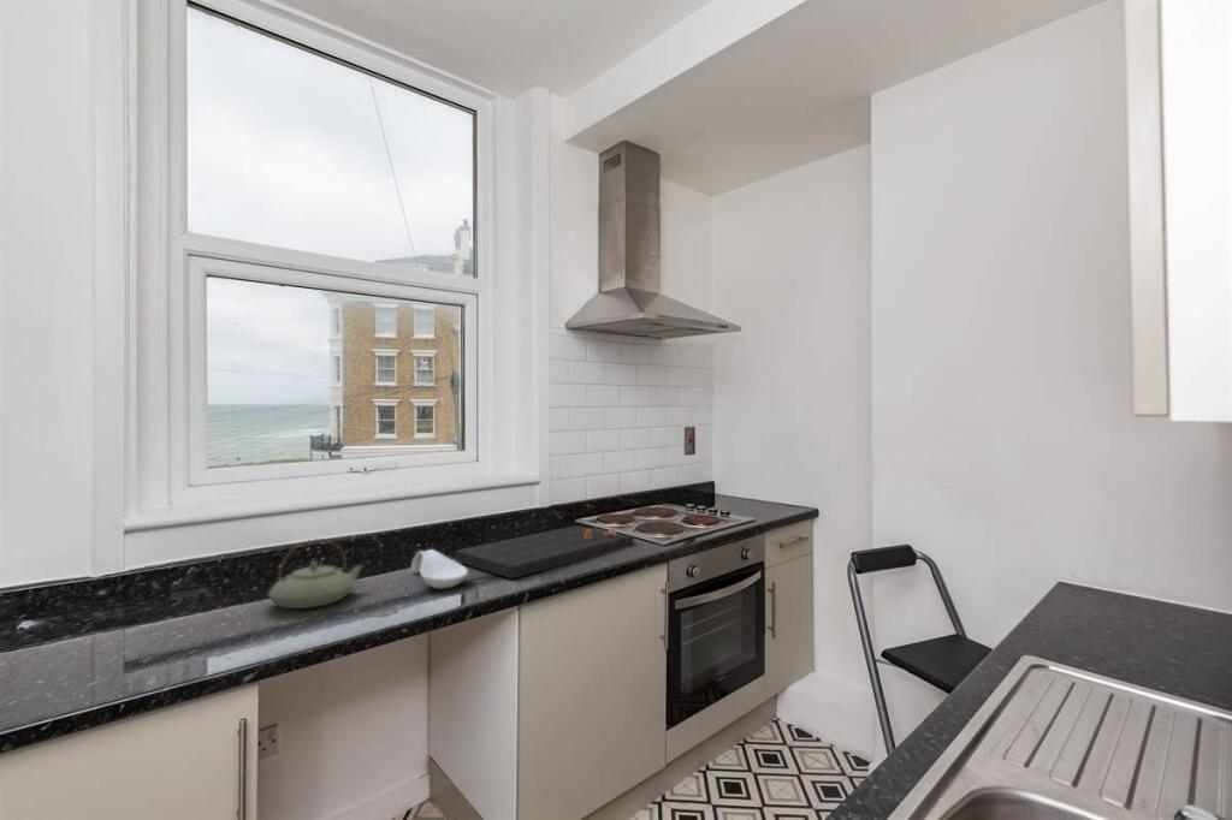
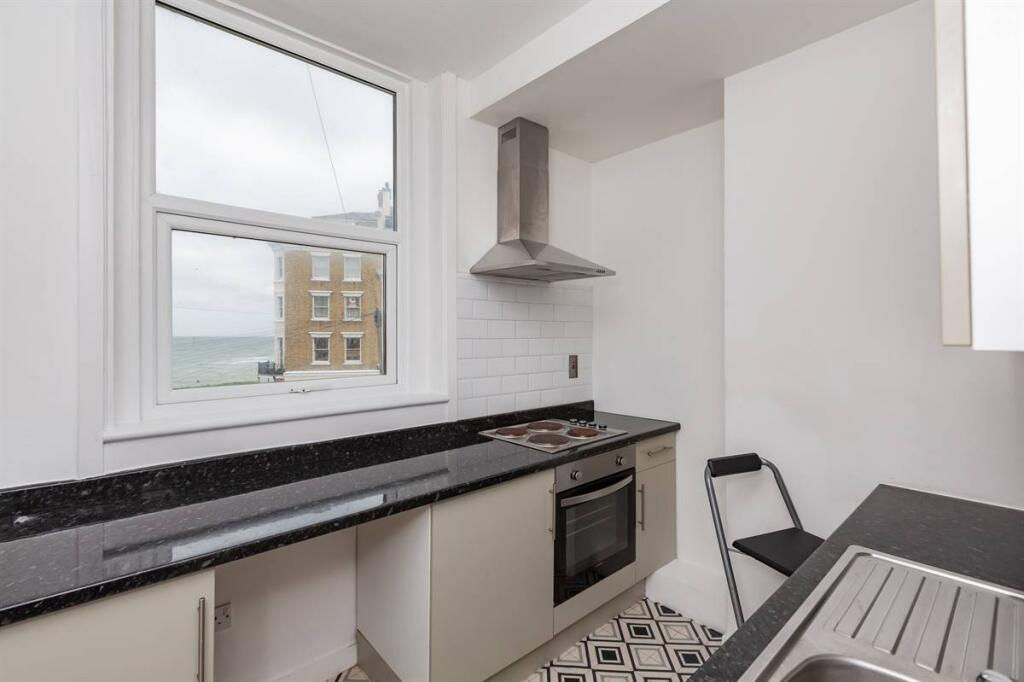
- spoon rest [409,548,469,590]
- teapot [267,539,366,610]
- cutting board [455,524,634,580]
